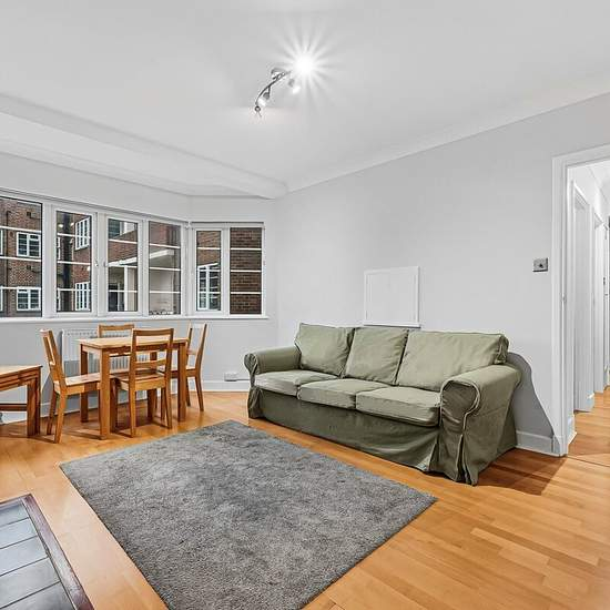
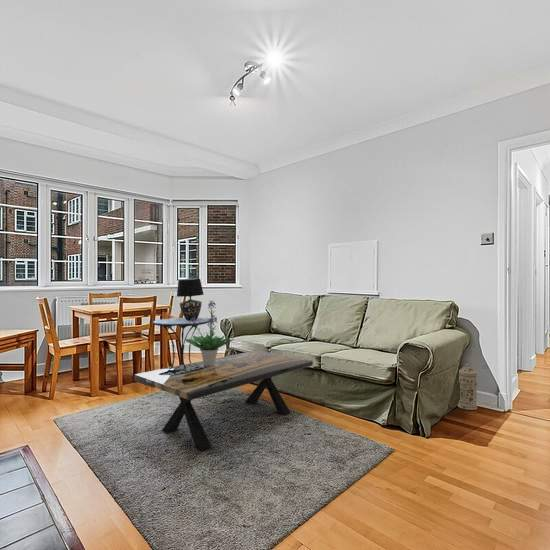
+ water filter [457,363,478,411]
+ potted plant [184,300,235,366]
+ coffee table [133,349,314,451]
+ side table [152,317,211,367]
+ table lamp [176,278,205,320]
